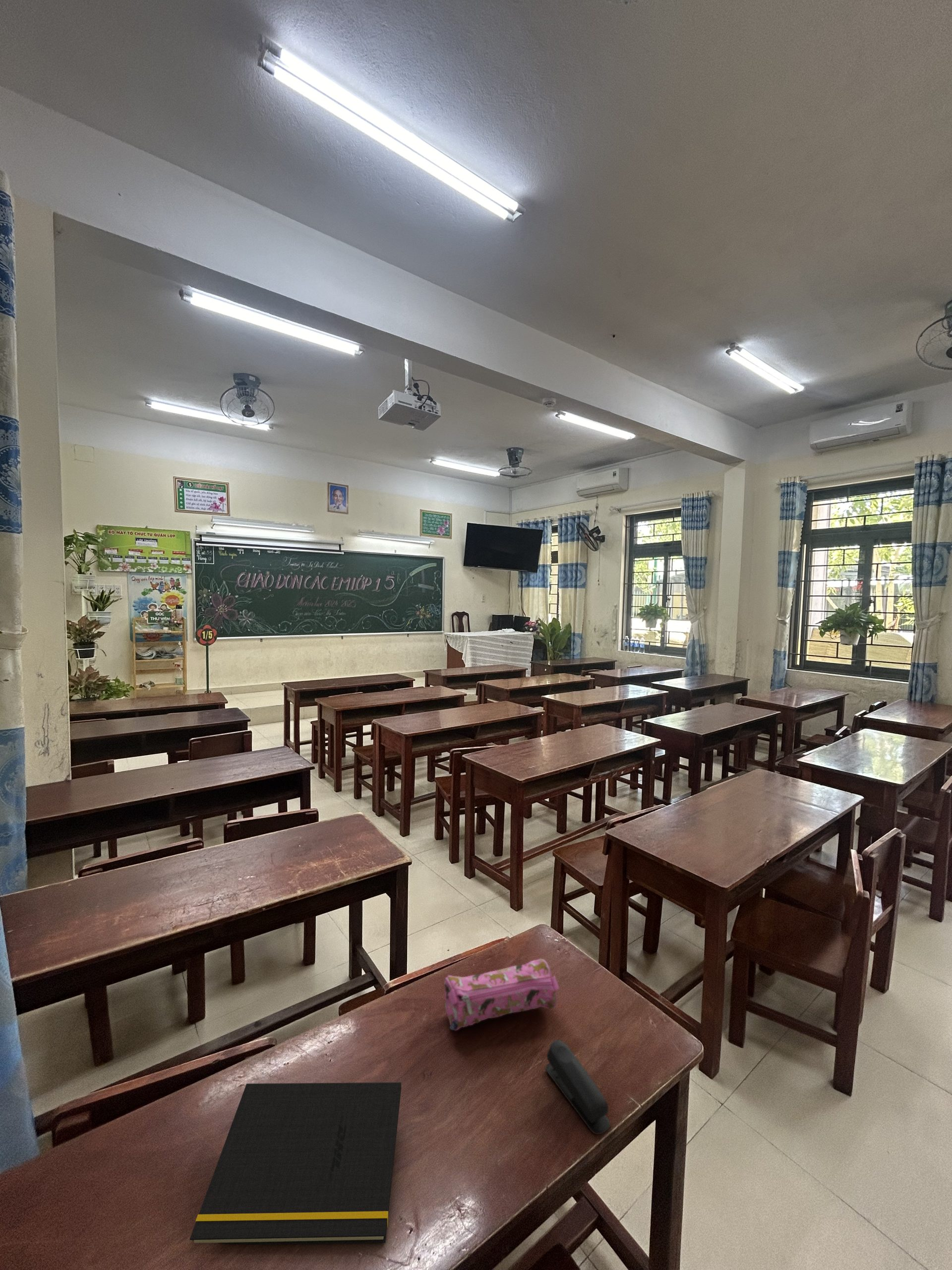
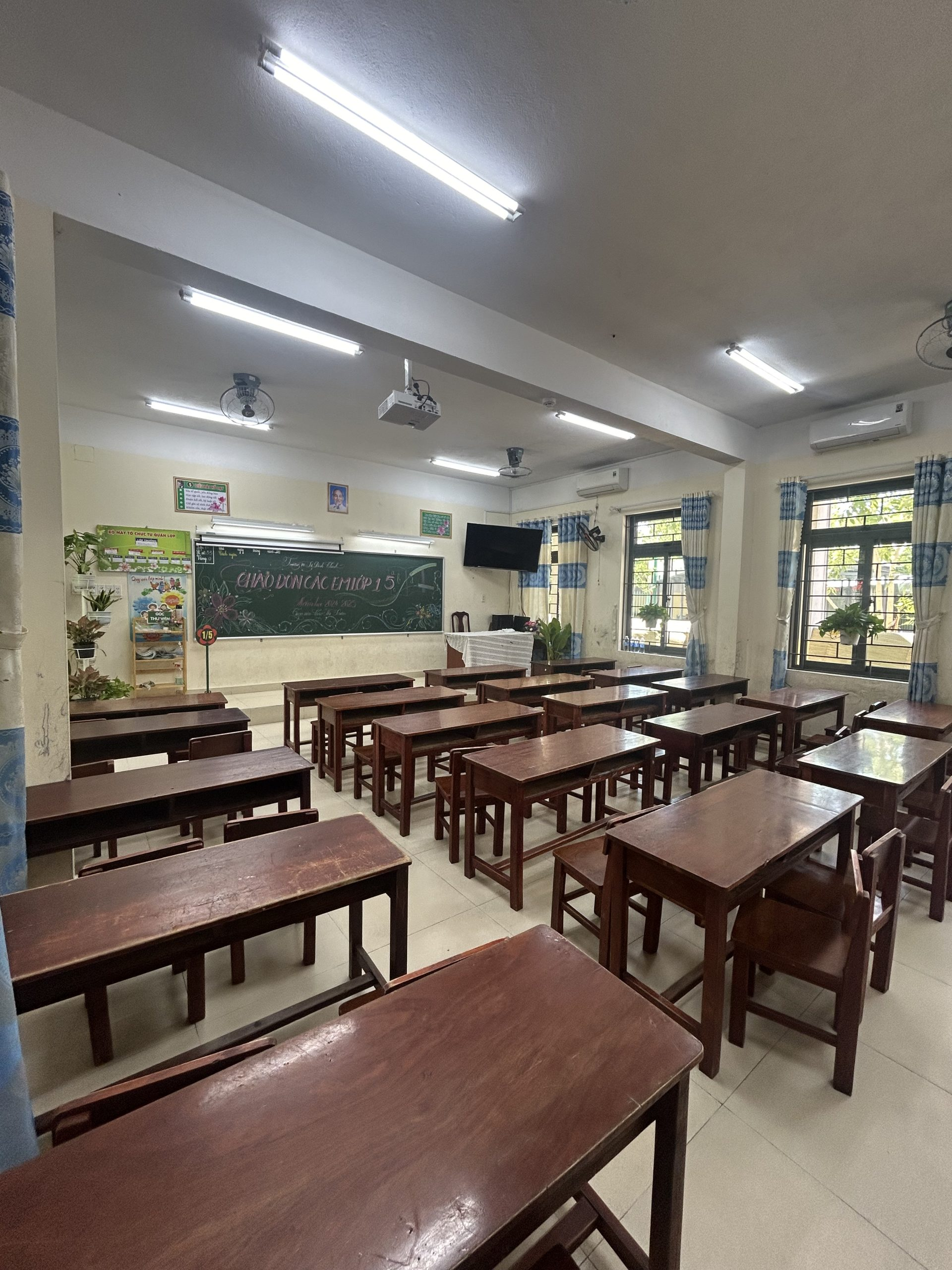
- notepad [189,1082,402,1245]
- pencil case [444,958,560,1031]
- stapler [545,1039,610,1135]
